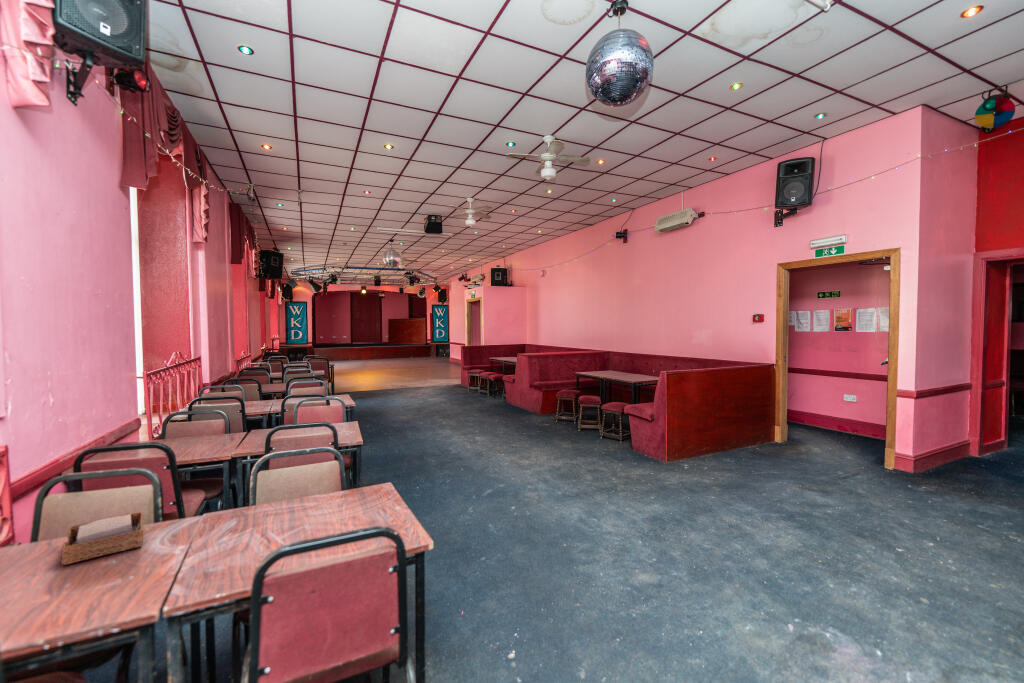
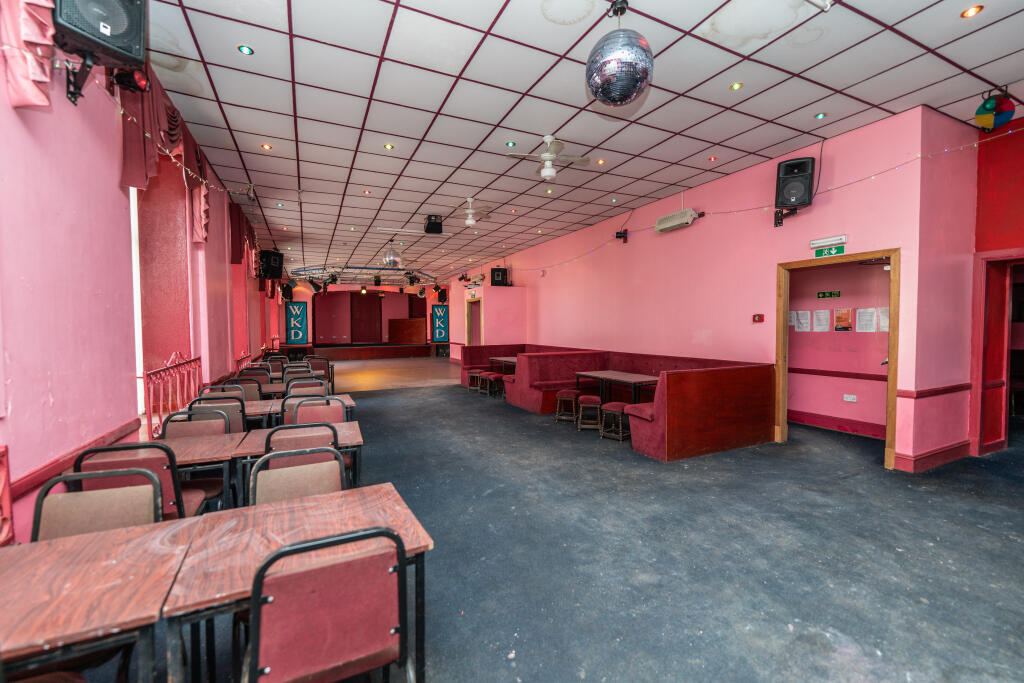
- napkin holder [60,511,144,566]
